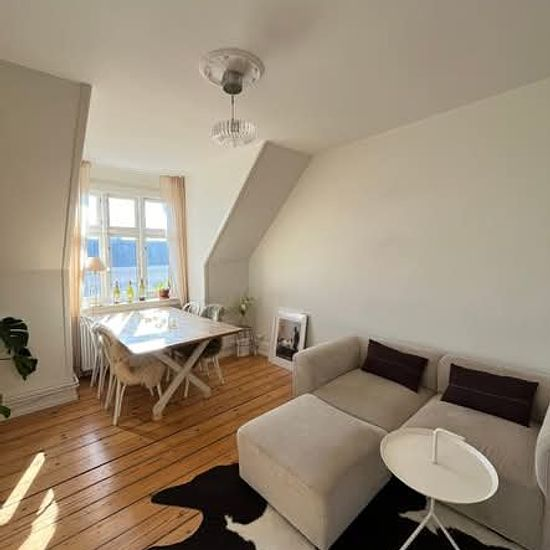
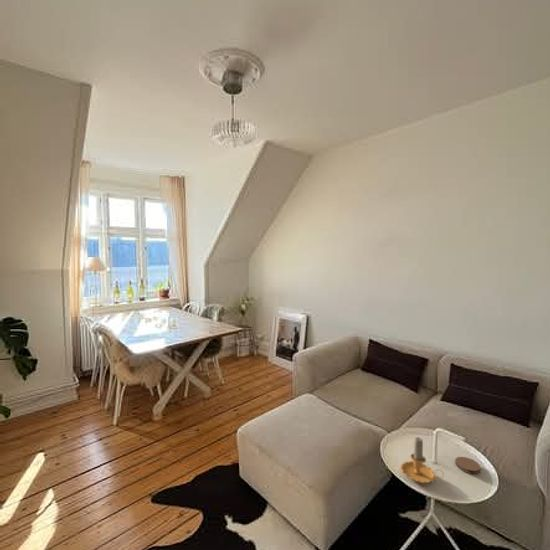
+ coaster [454,456,481,475]
+ candle [400,436,445,484]
